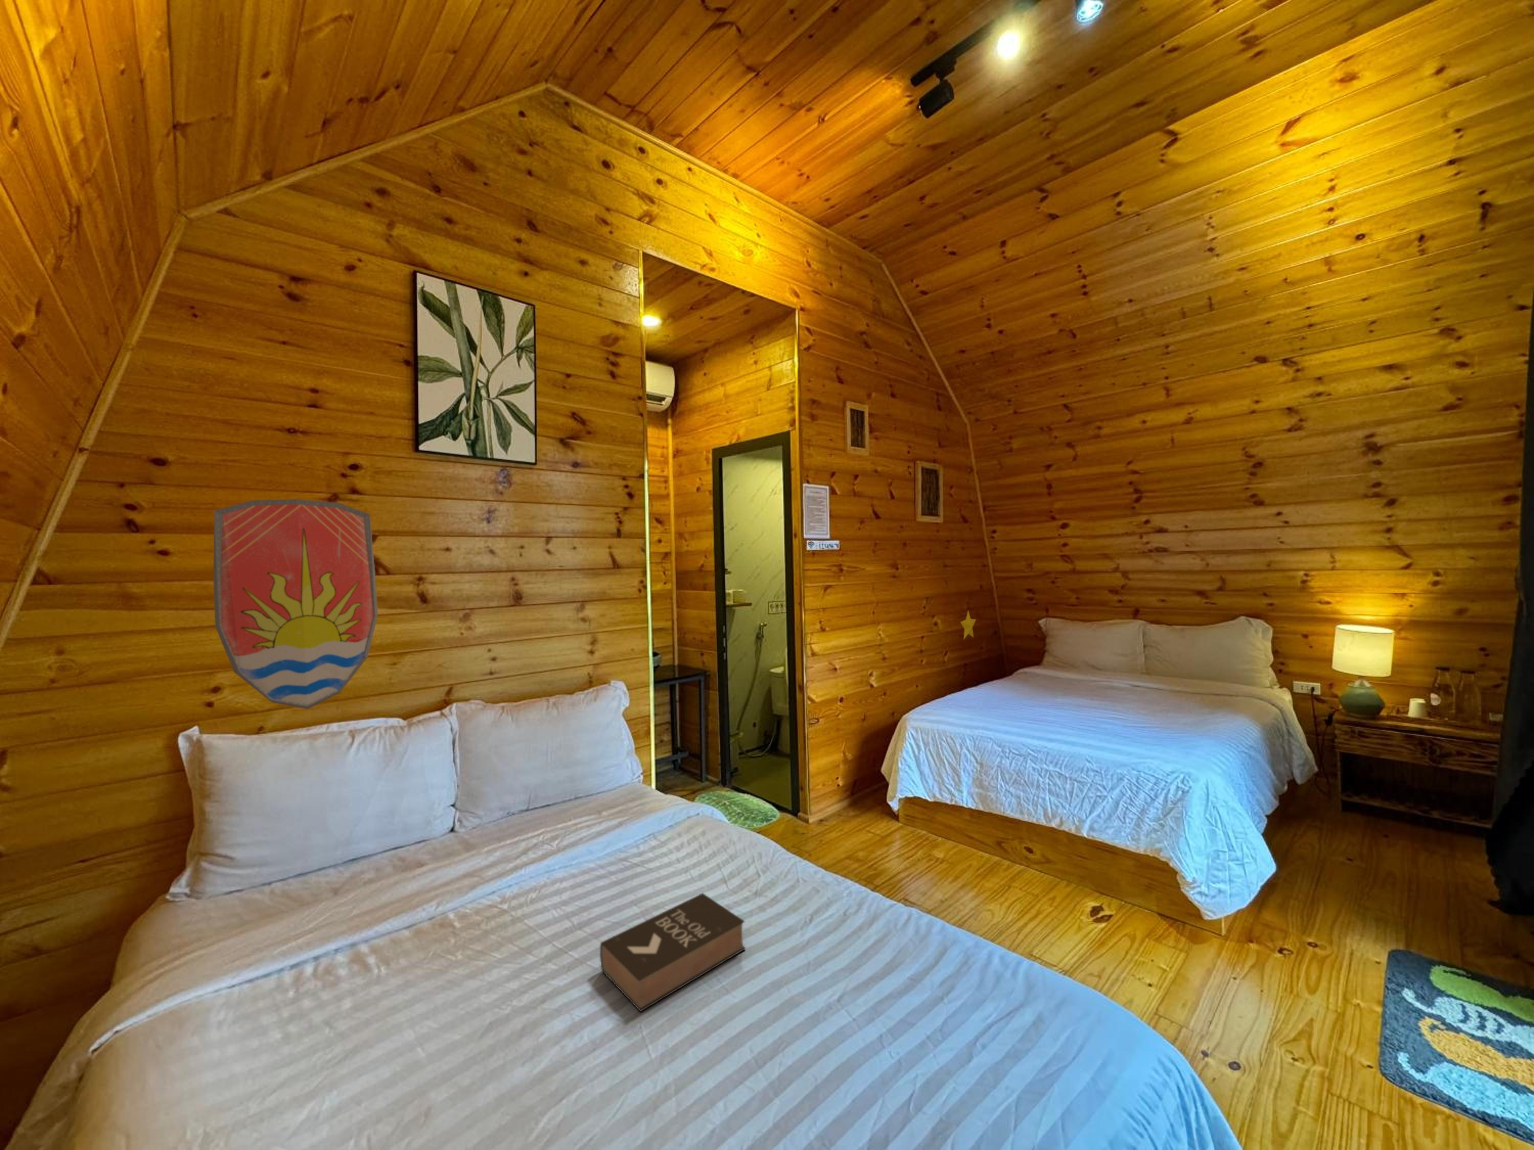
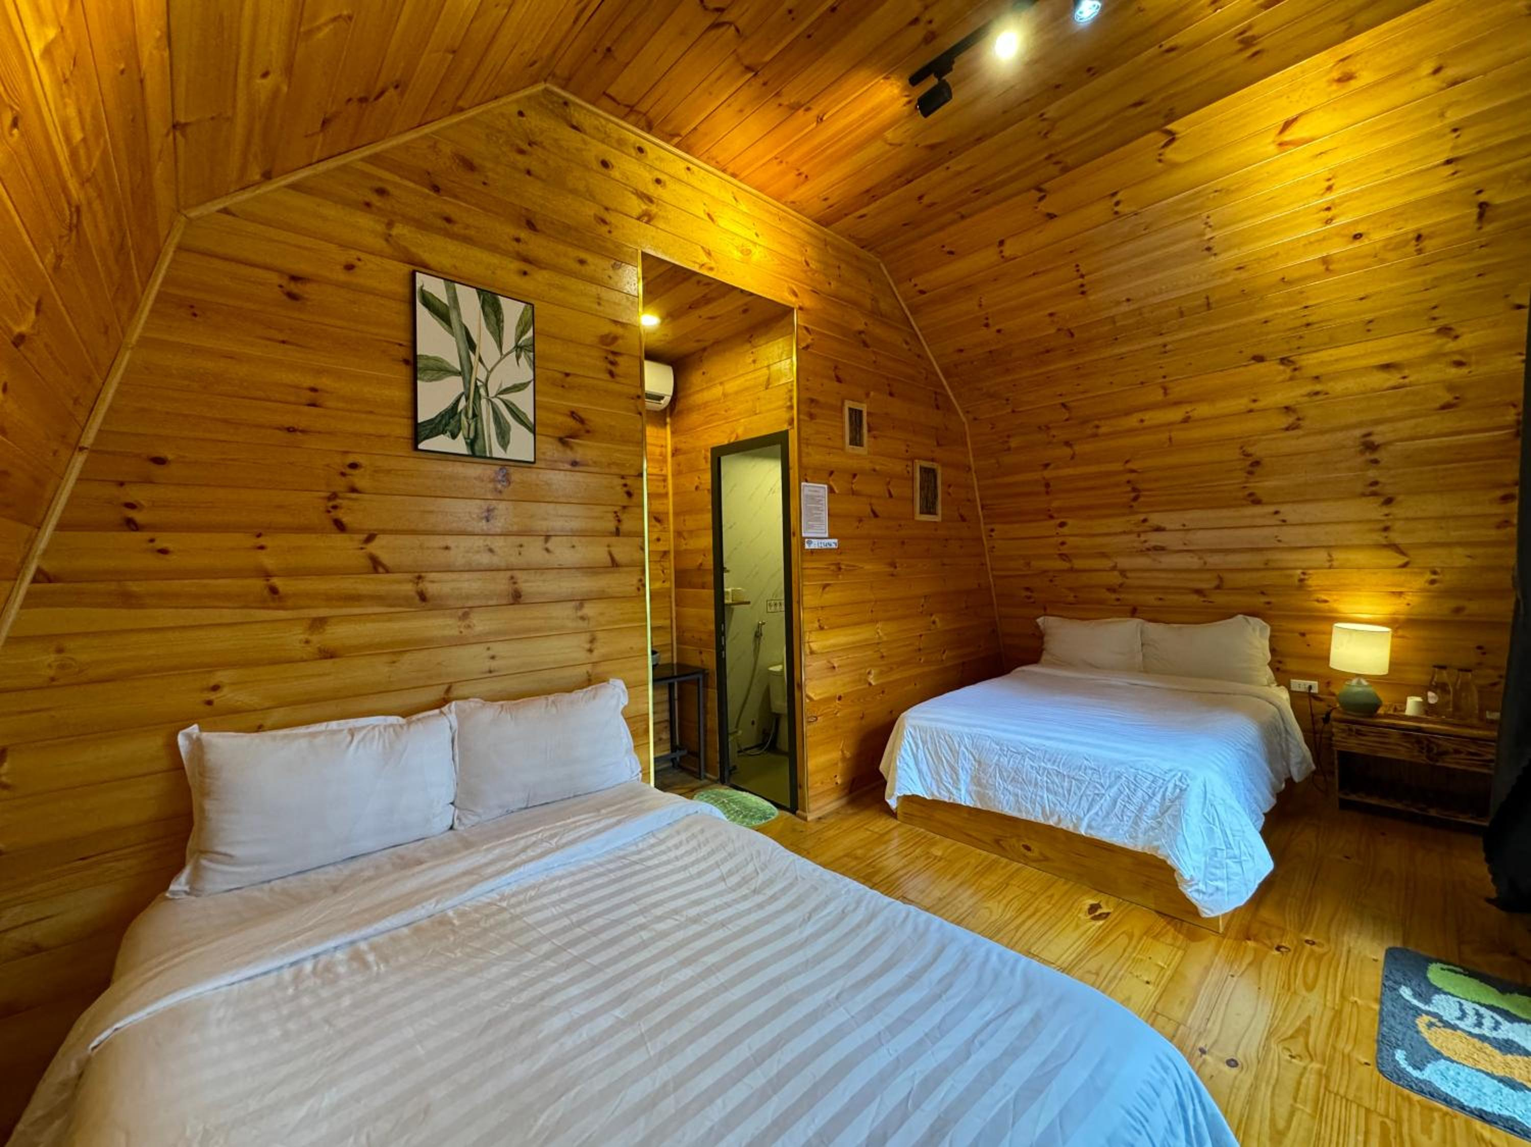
- decorative shield [213,499,378,710]
- decorative star [960,609,977,640]
- book [599,893,746,1012]
